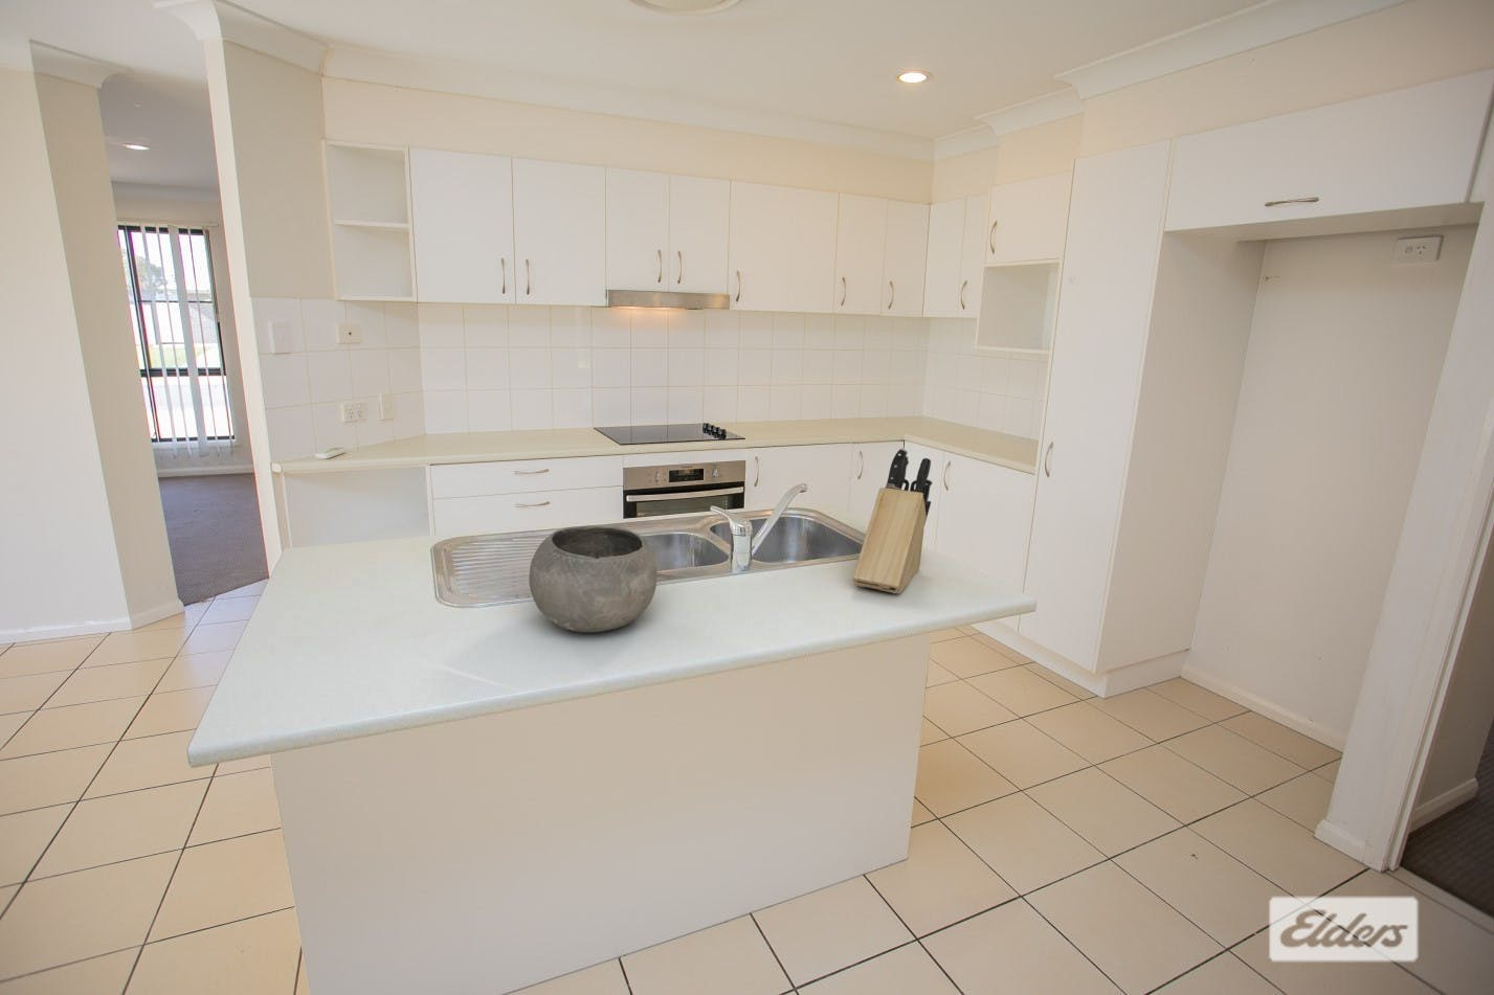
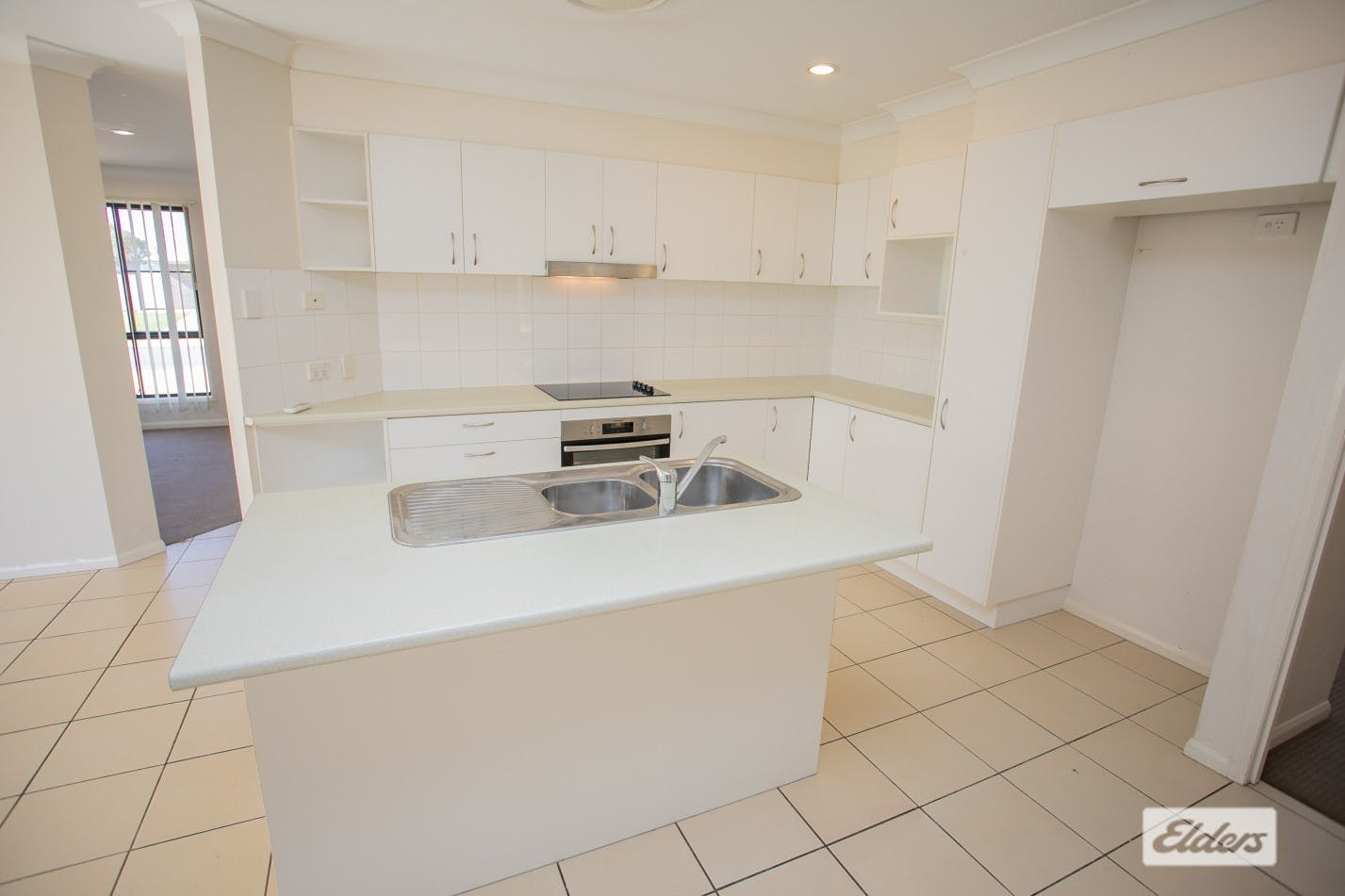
- knife block [852,448,934,594]
- bowl [528,524,659,633]
